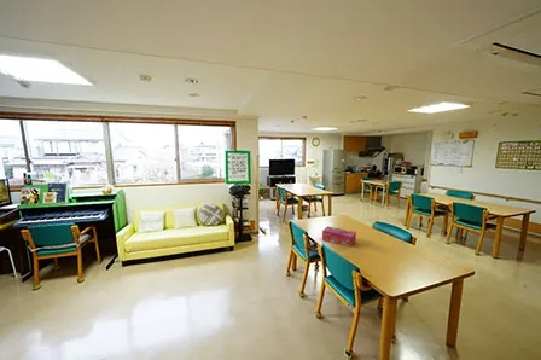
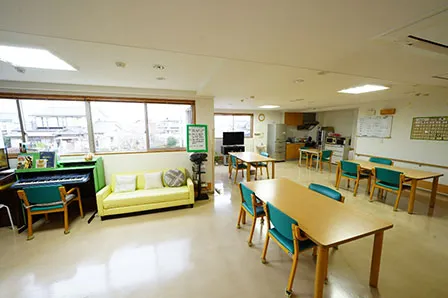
- tissue box [321,226,357,248]
